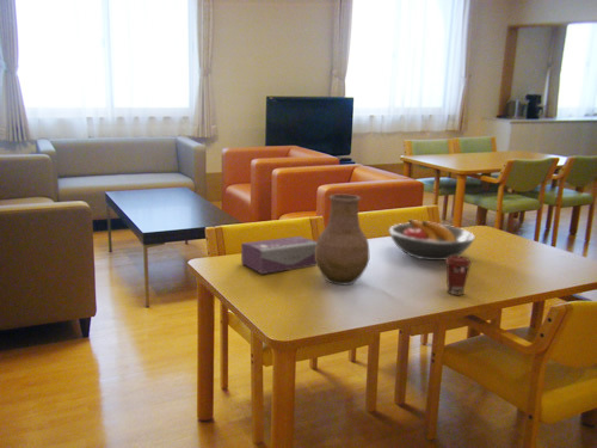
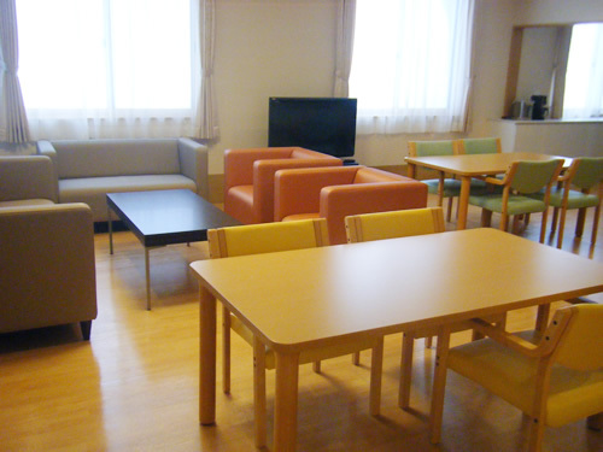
- vase [315,194,370,286]
- tissue box [240,235,318,275]
- fruit bowl [387,219,476,262]
- coffee cup [444,256,472,296]
